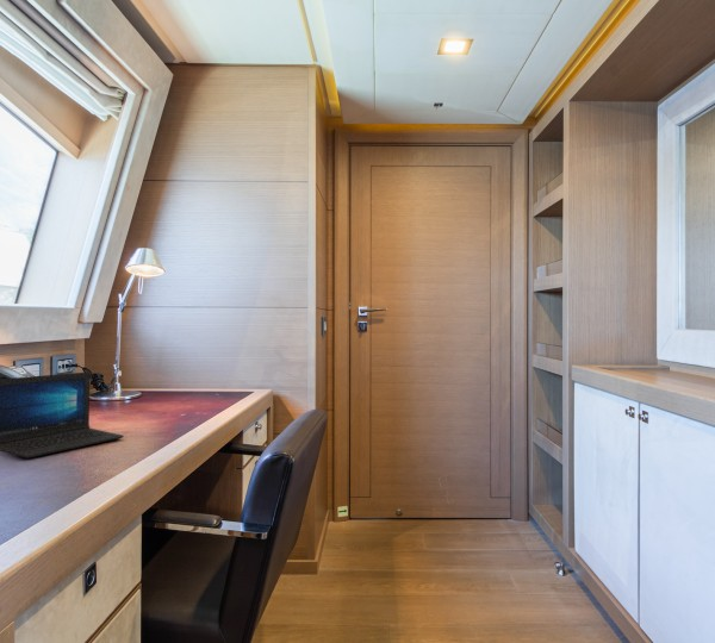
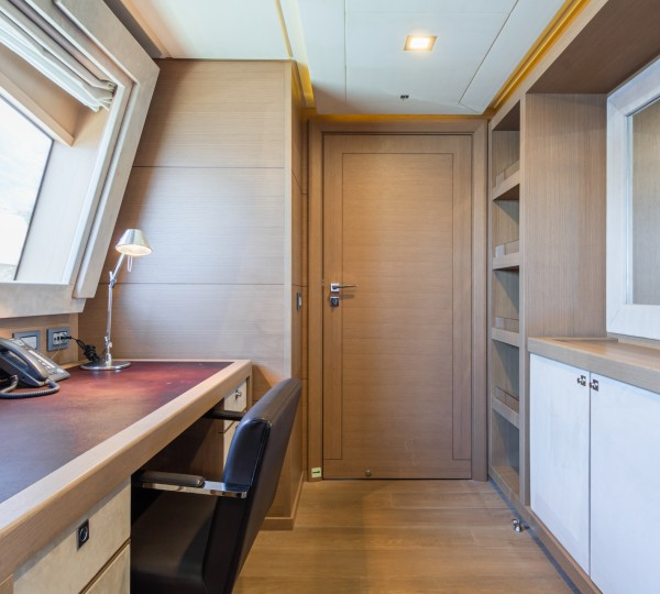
- laptop [0,370,125,460]
